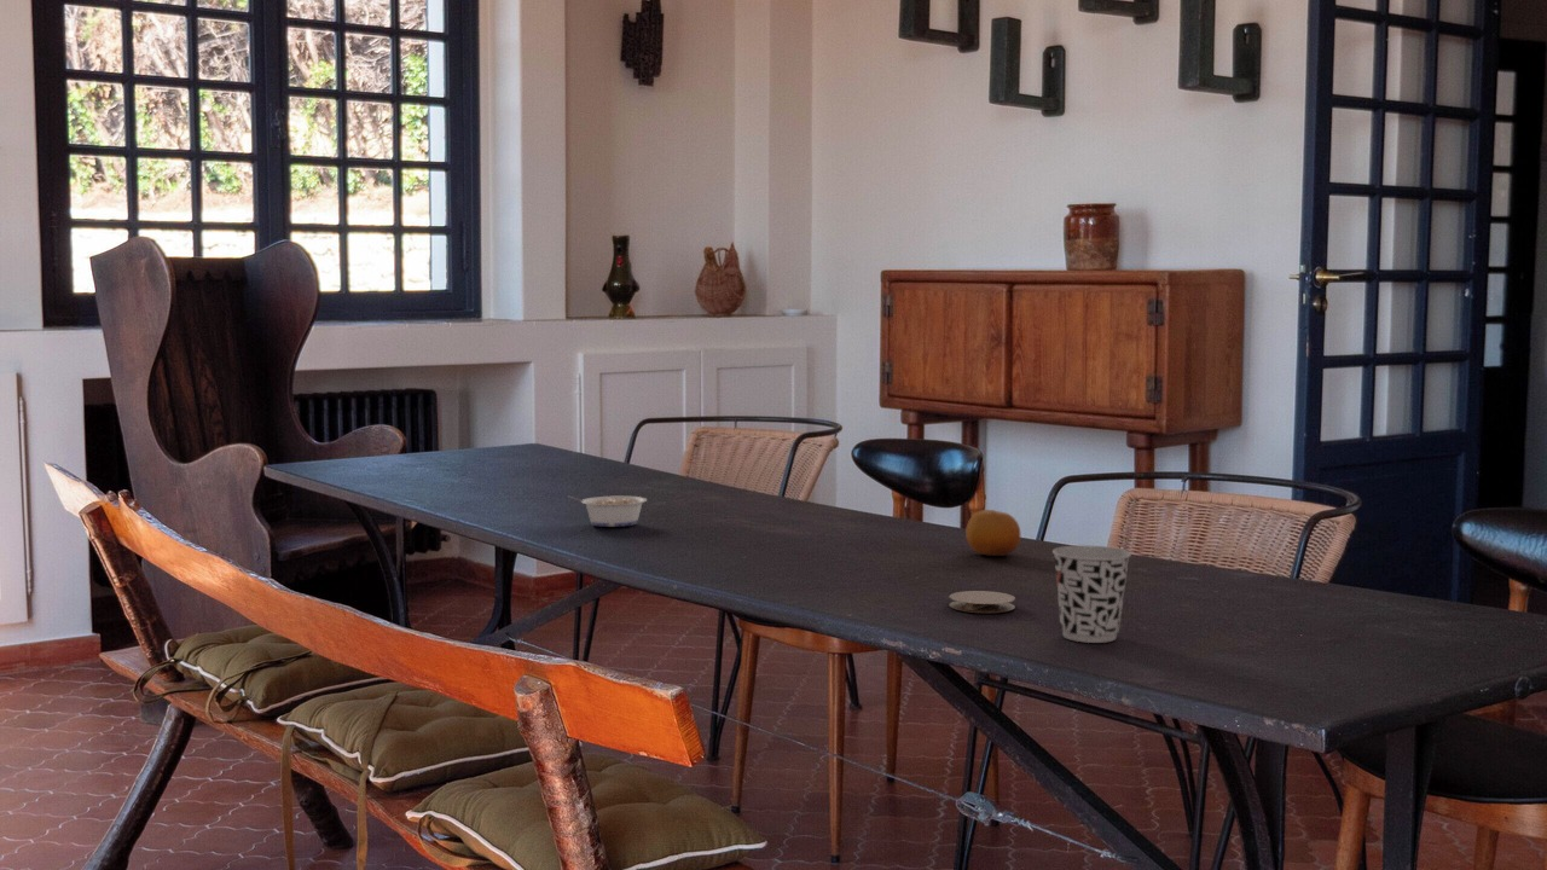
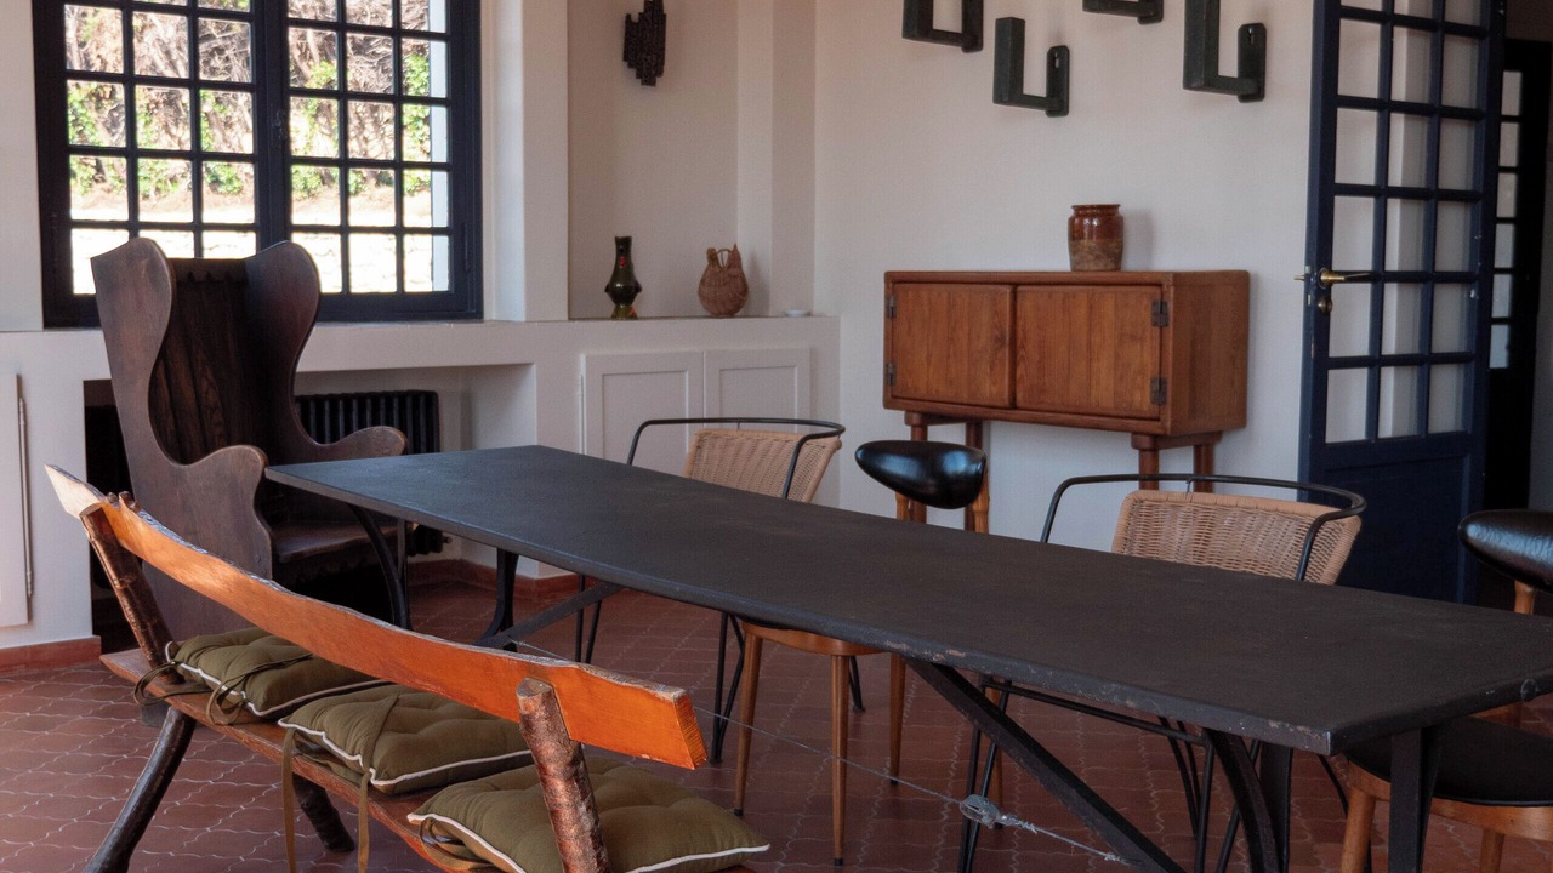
- cup [1051,545,1132,644]
- legume [566,494,648,528]
- coaster [948,590,1016,614]
- fruit [964,509,1021,557]
